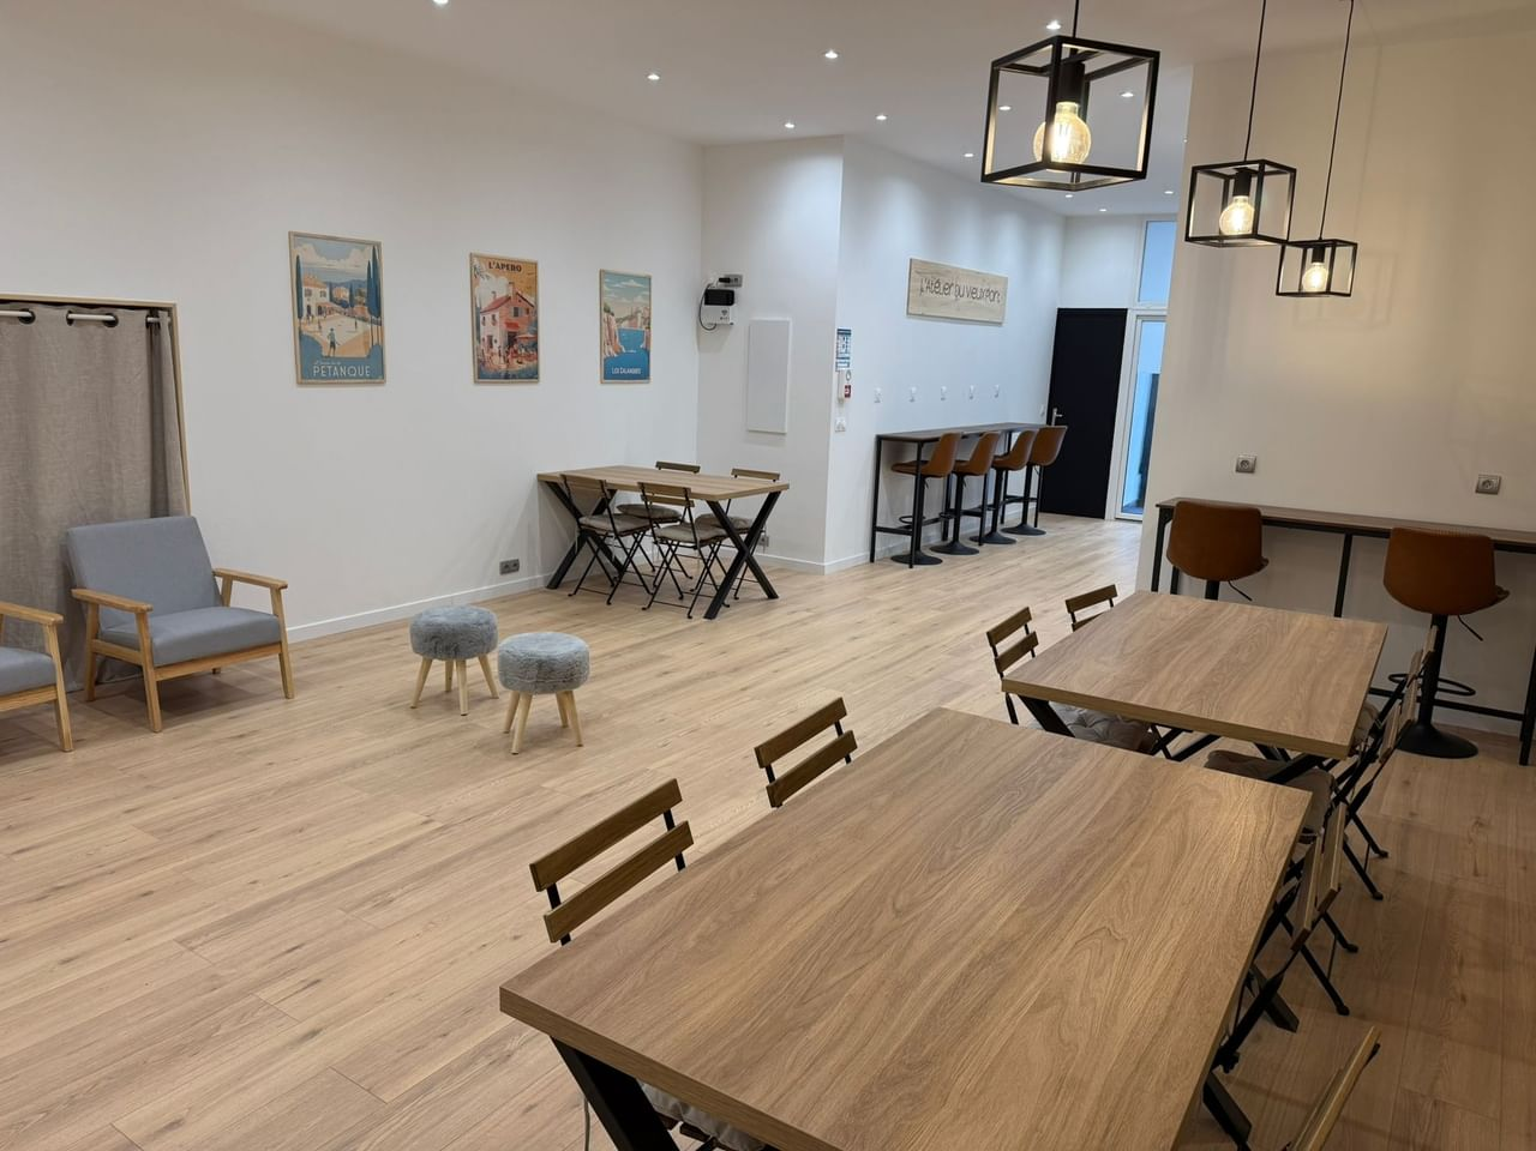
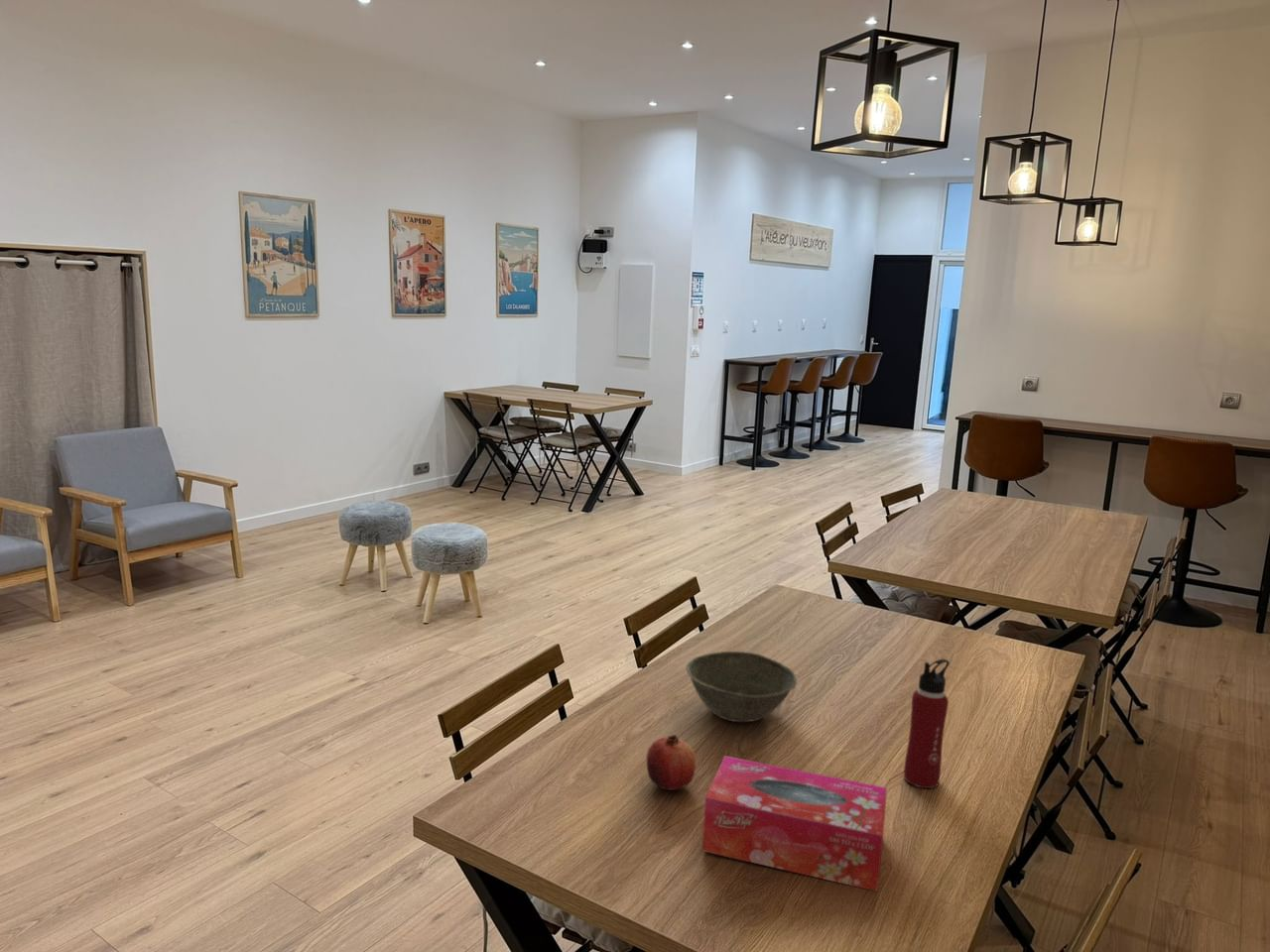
+ bowl [685,651,798,723]
+ water bottle [903,658,951,789]
+ fruit [646,734,697,791]
+ tissue box [701,755,888,892]
